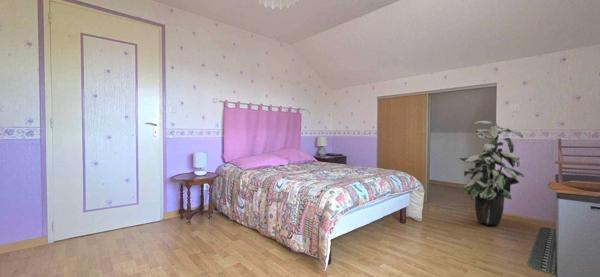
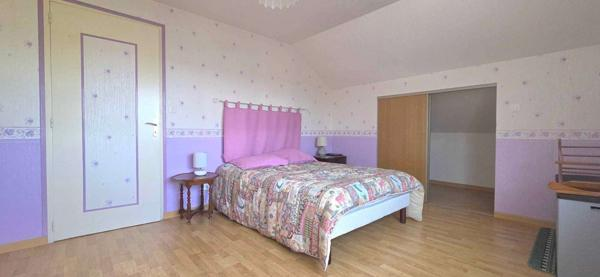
- indoor plant [458,120,525,226]
